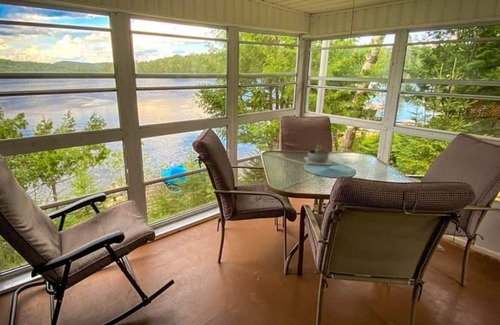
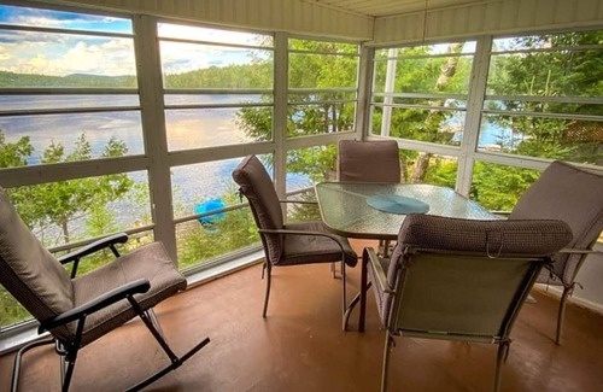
- succulent planter [304,145,333,166]
